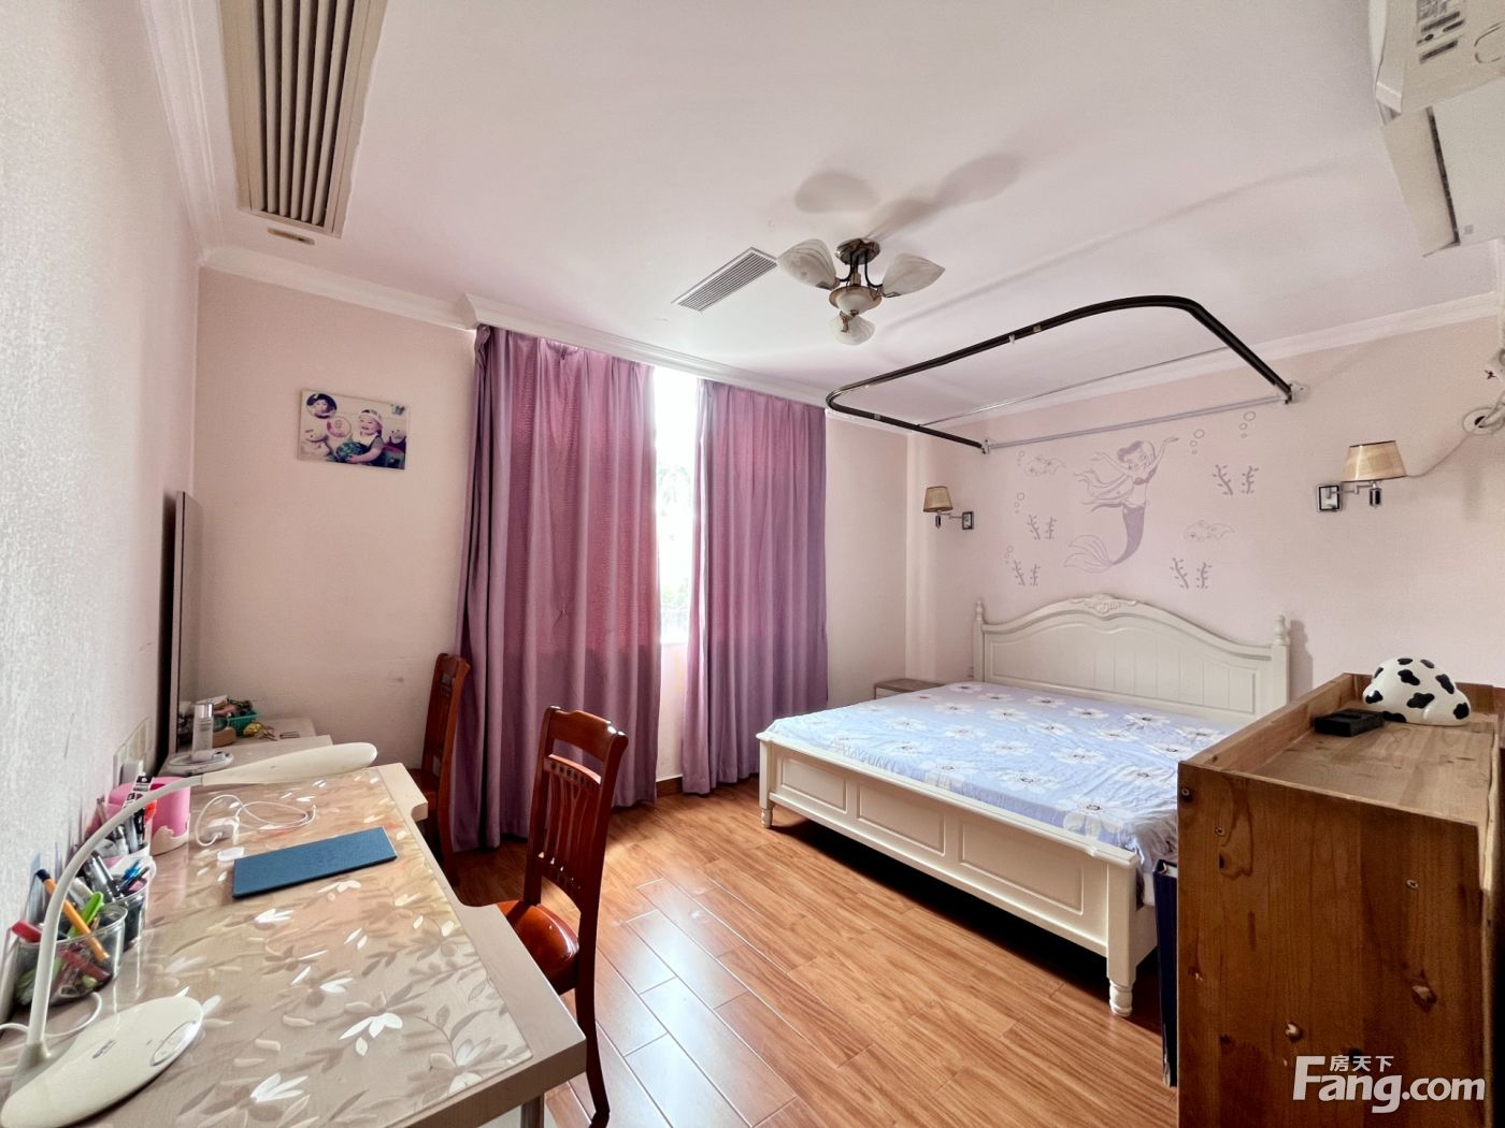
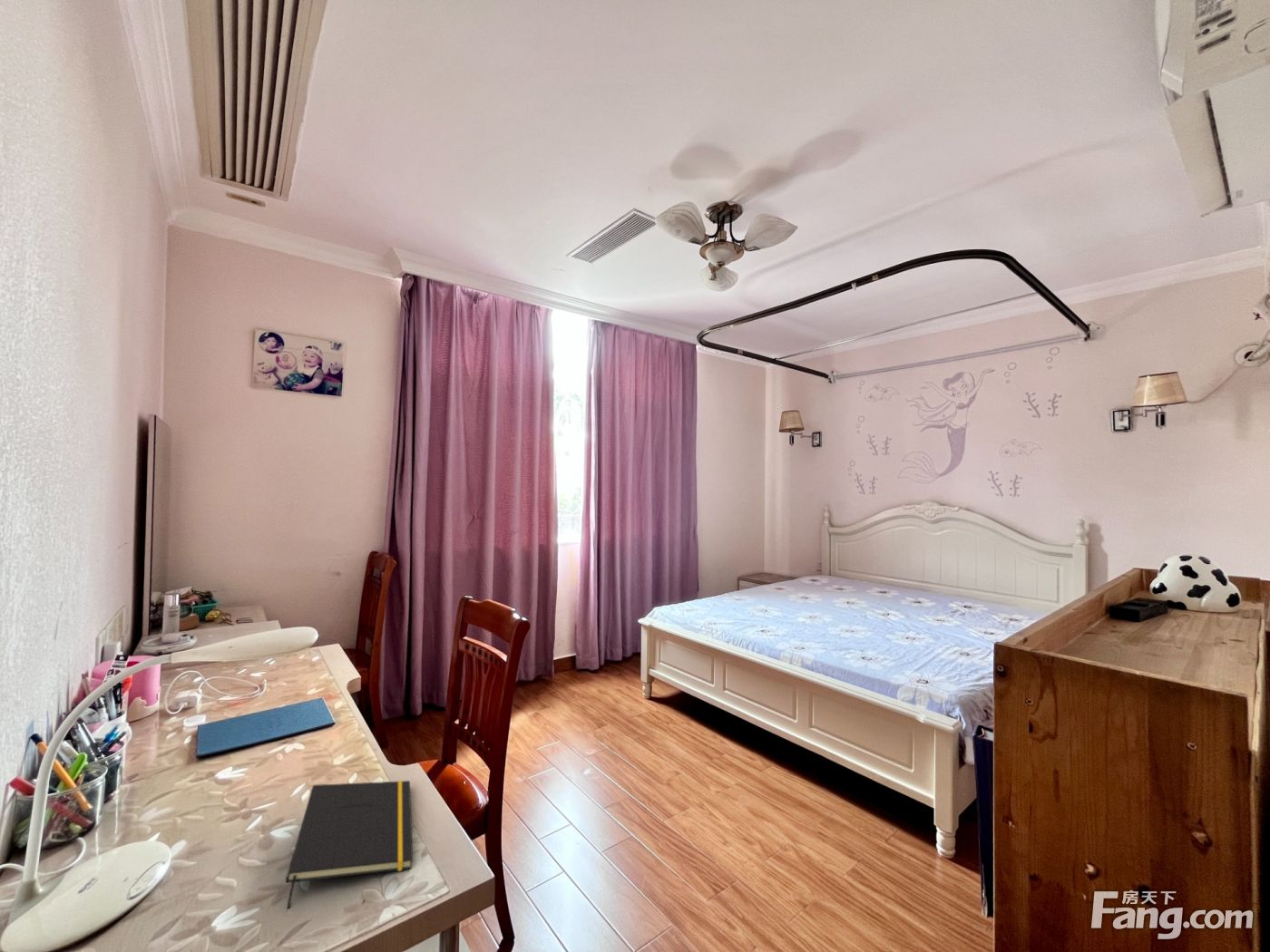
+ notepad [285,780,414,910]
